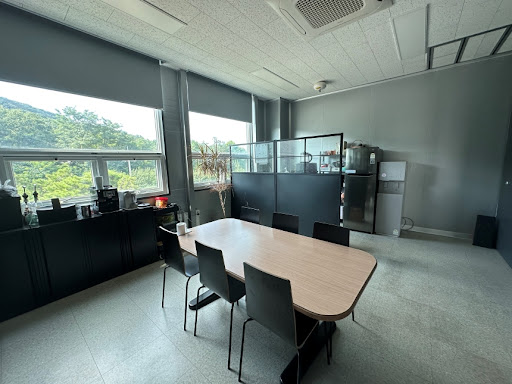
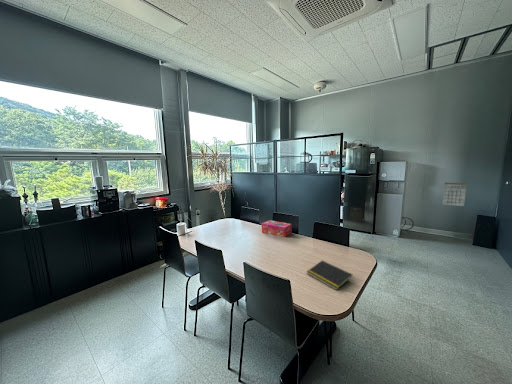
+ notepad [306,260,353,291]
+ calendar [442,179,468,207]
+ tissue box [261,219,293,238]
